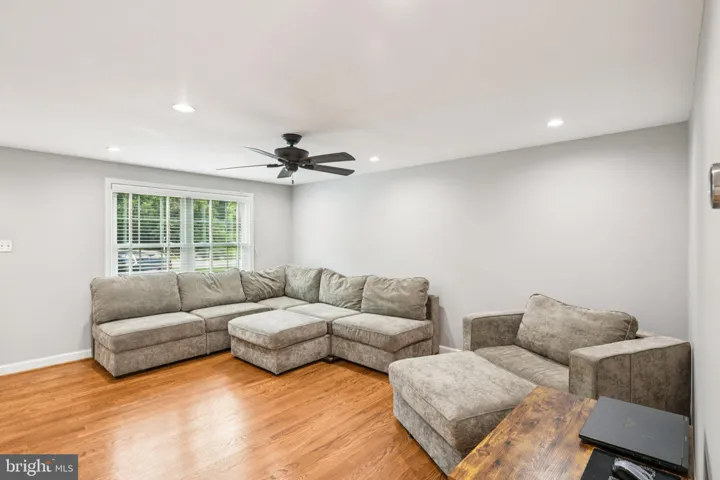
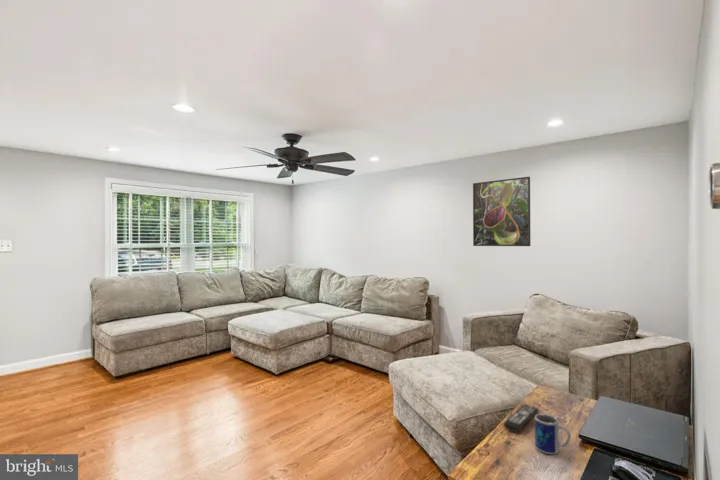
+ mug [534,413,572,455]
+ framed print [472,176,531,247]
+ remote control [502,404,539,433]
